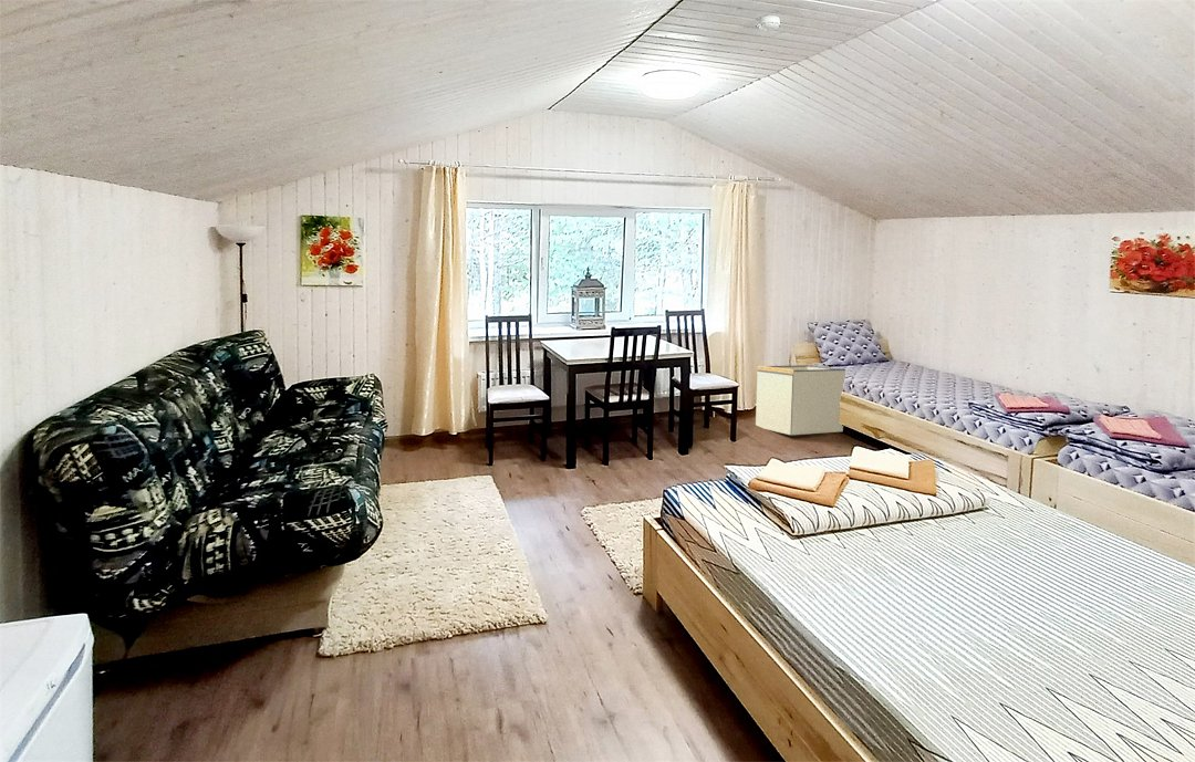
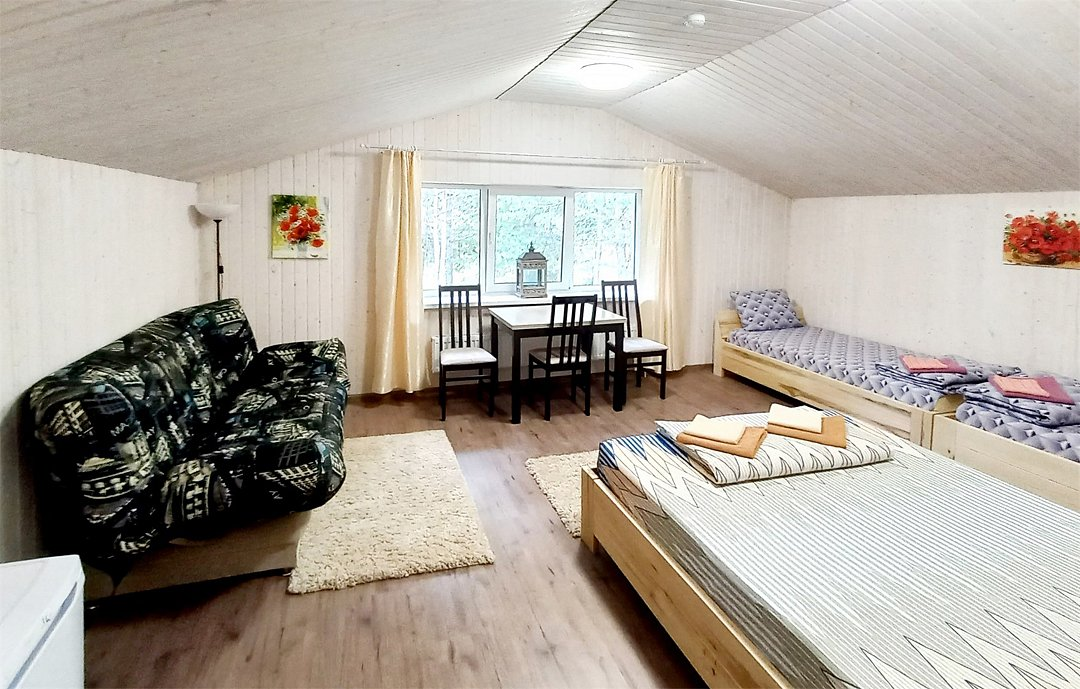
- storage bin [755,364,846,436]
